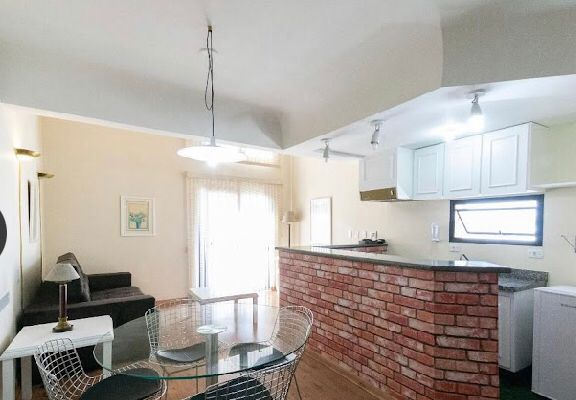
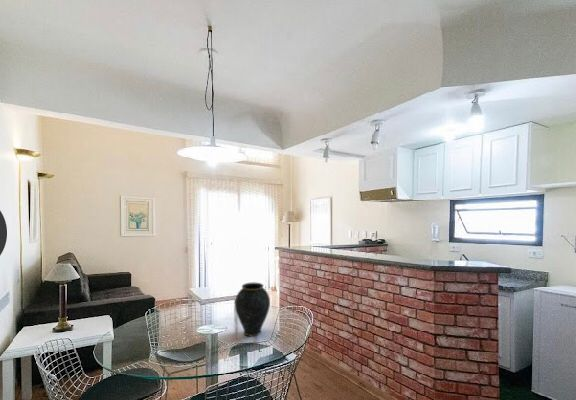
+ vase [234,282,271,338]
